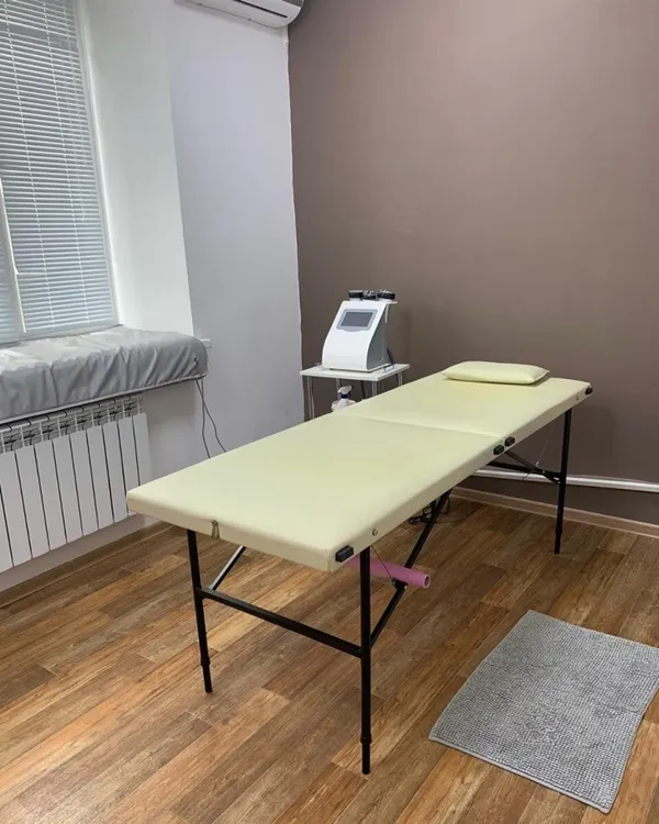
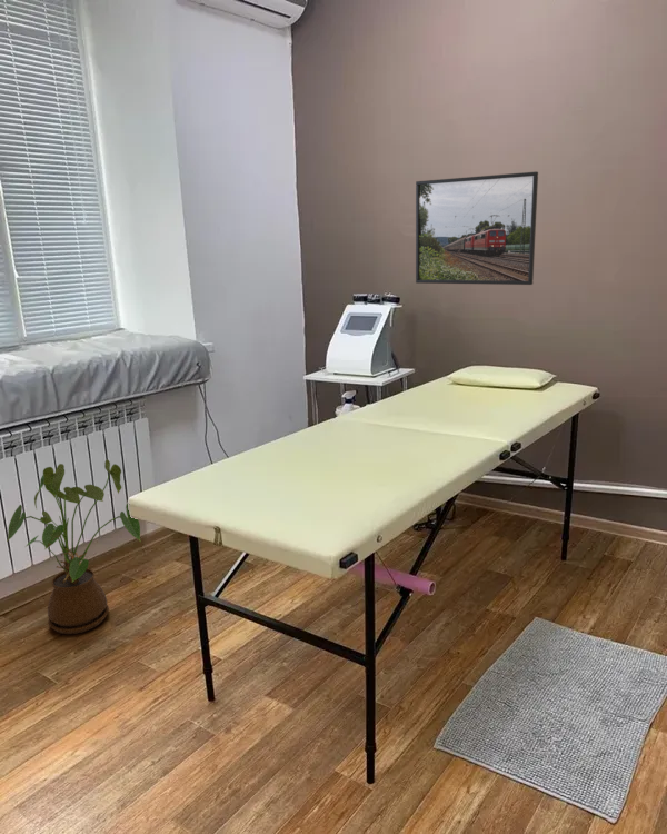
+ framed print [415,170,539,286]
+ house plant [6,459,142,635]
